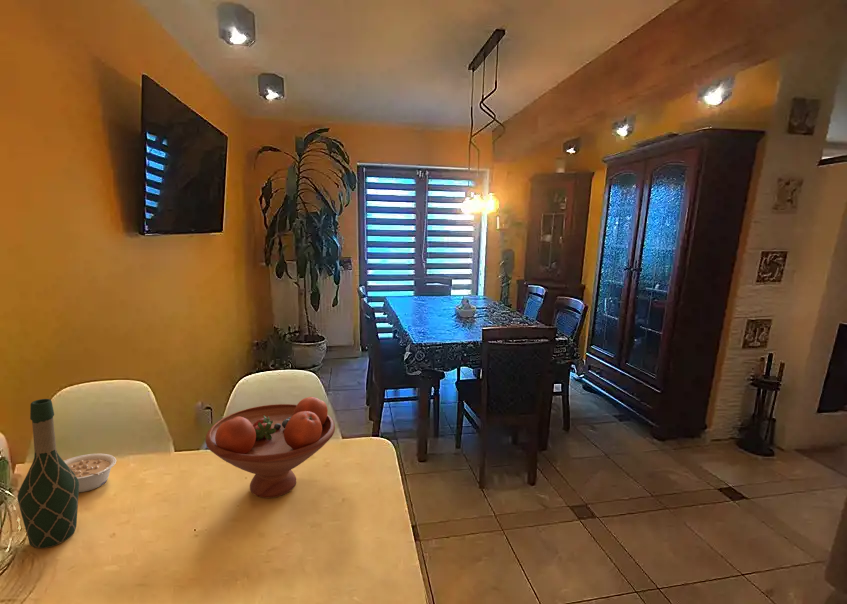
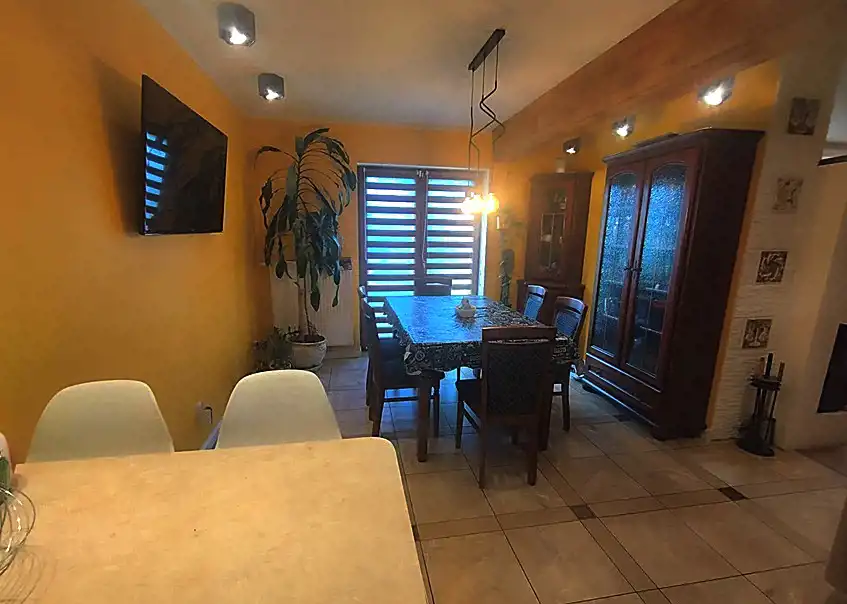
- legume [63,453,117,493]
- wine bottle [16,398,80,549]
- fruit bowl [205,396,336,499]
